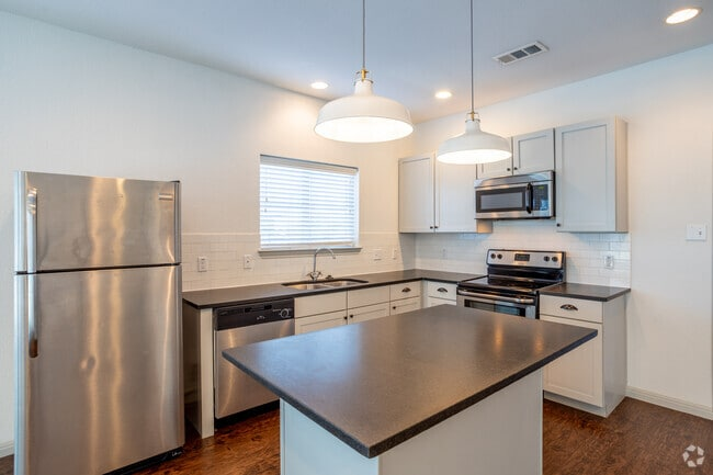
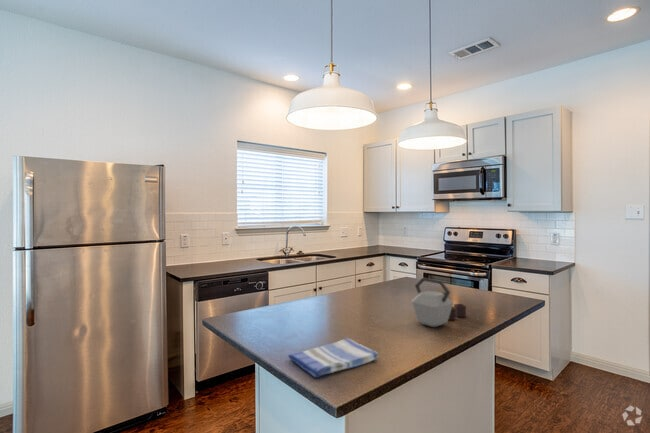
+ dish towel [287,337,380,379]
+ kettle [411,277,467,328]
